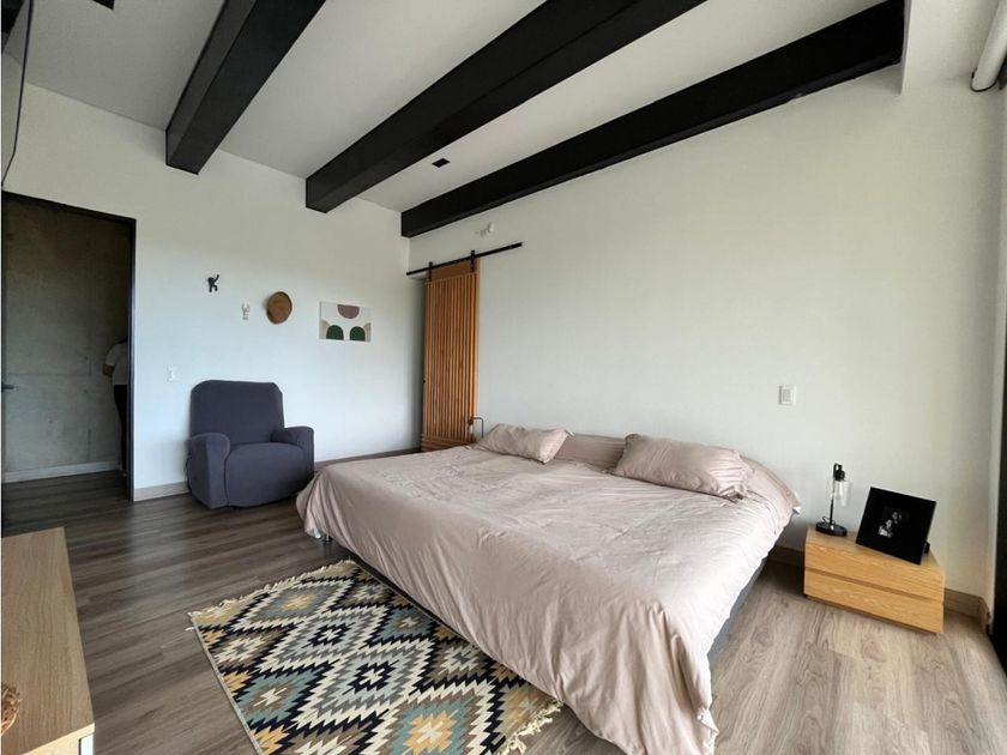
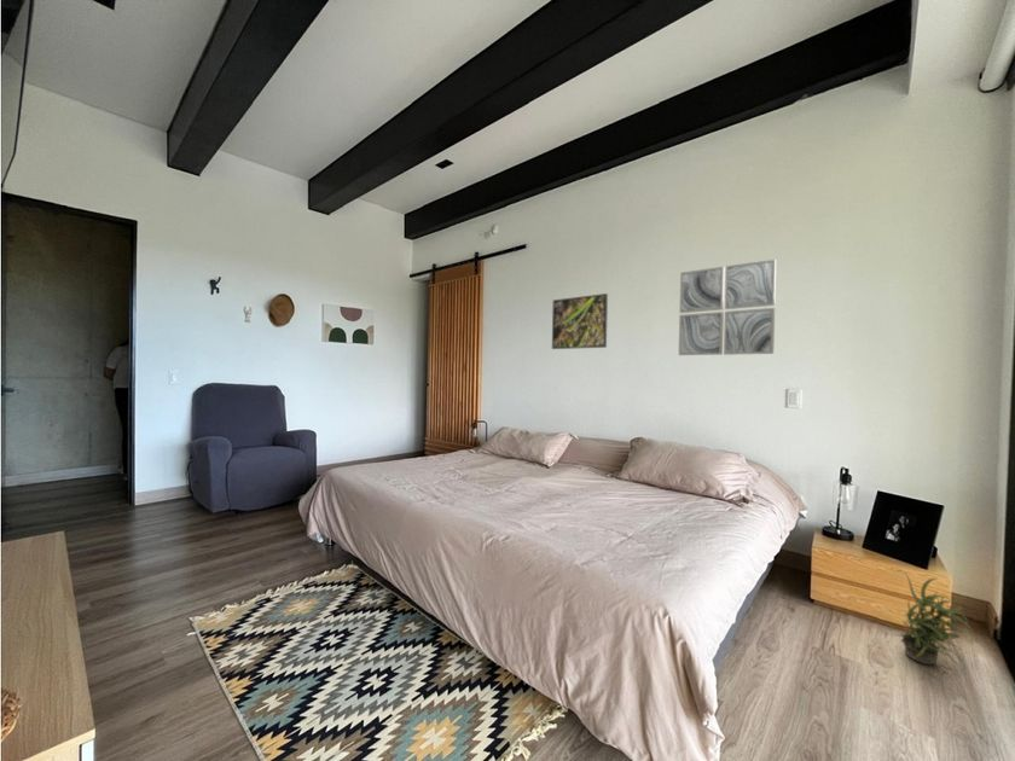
+ wall art [678,258,777,356]
+ potted plant [893,569,974,673]
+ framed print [551,292,609,350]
